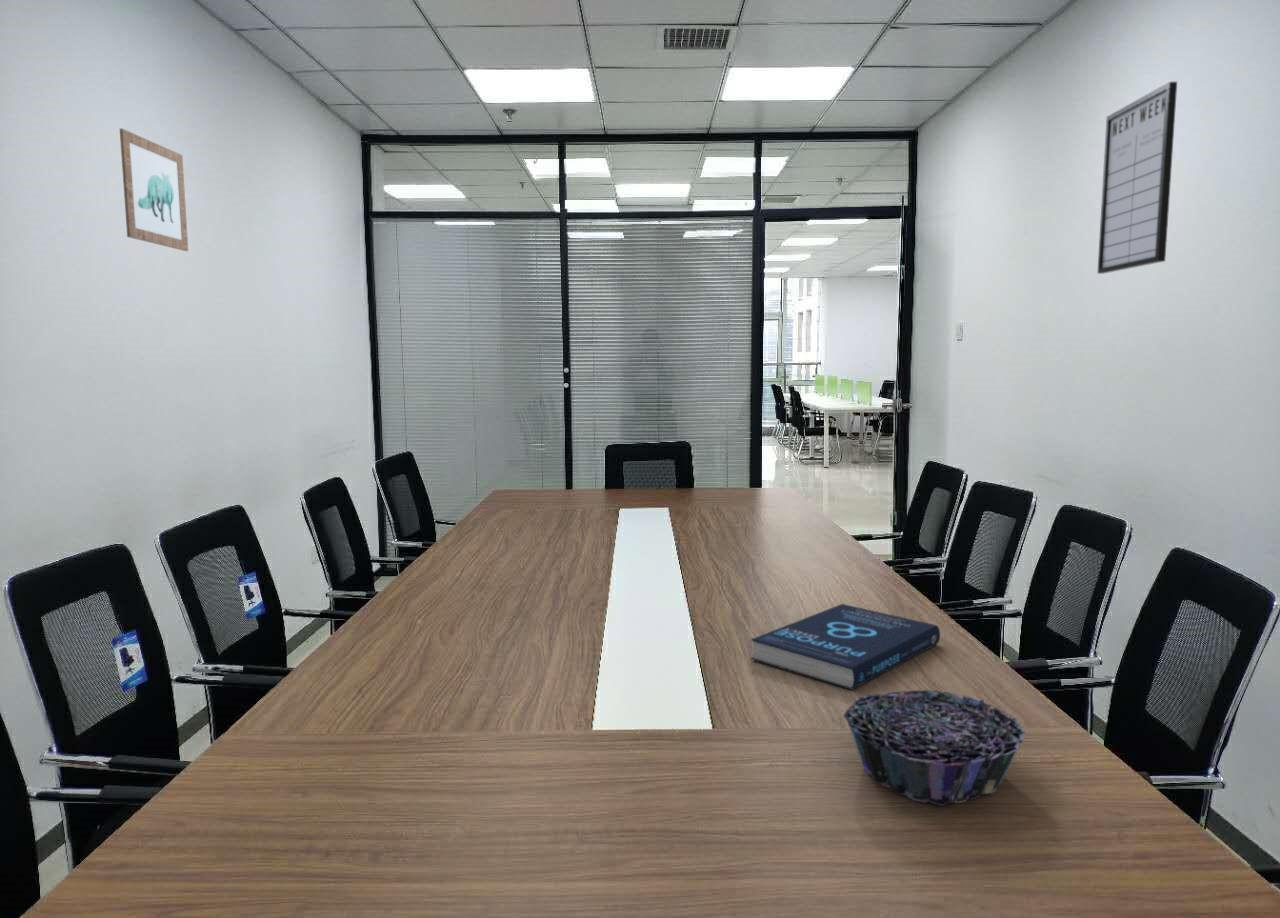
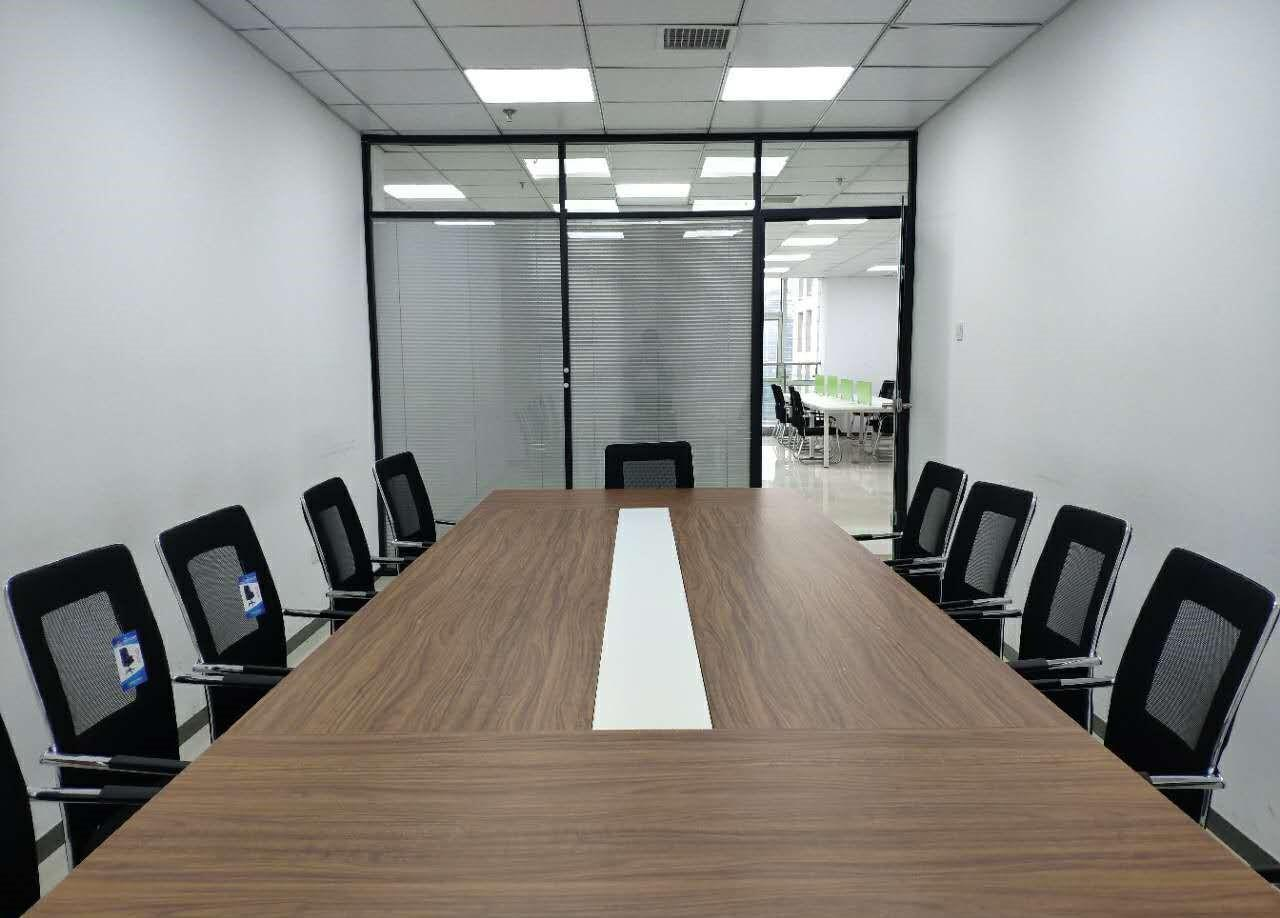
- book [750,603,941,691]
- wall art [119,128,189,252]
- decorative bowl [842,689,1027,807]
- writing board [1097,81,1178,275]
